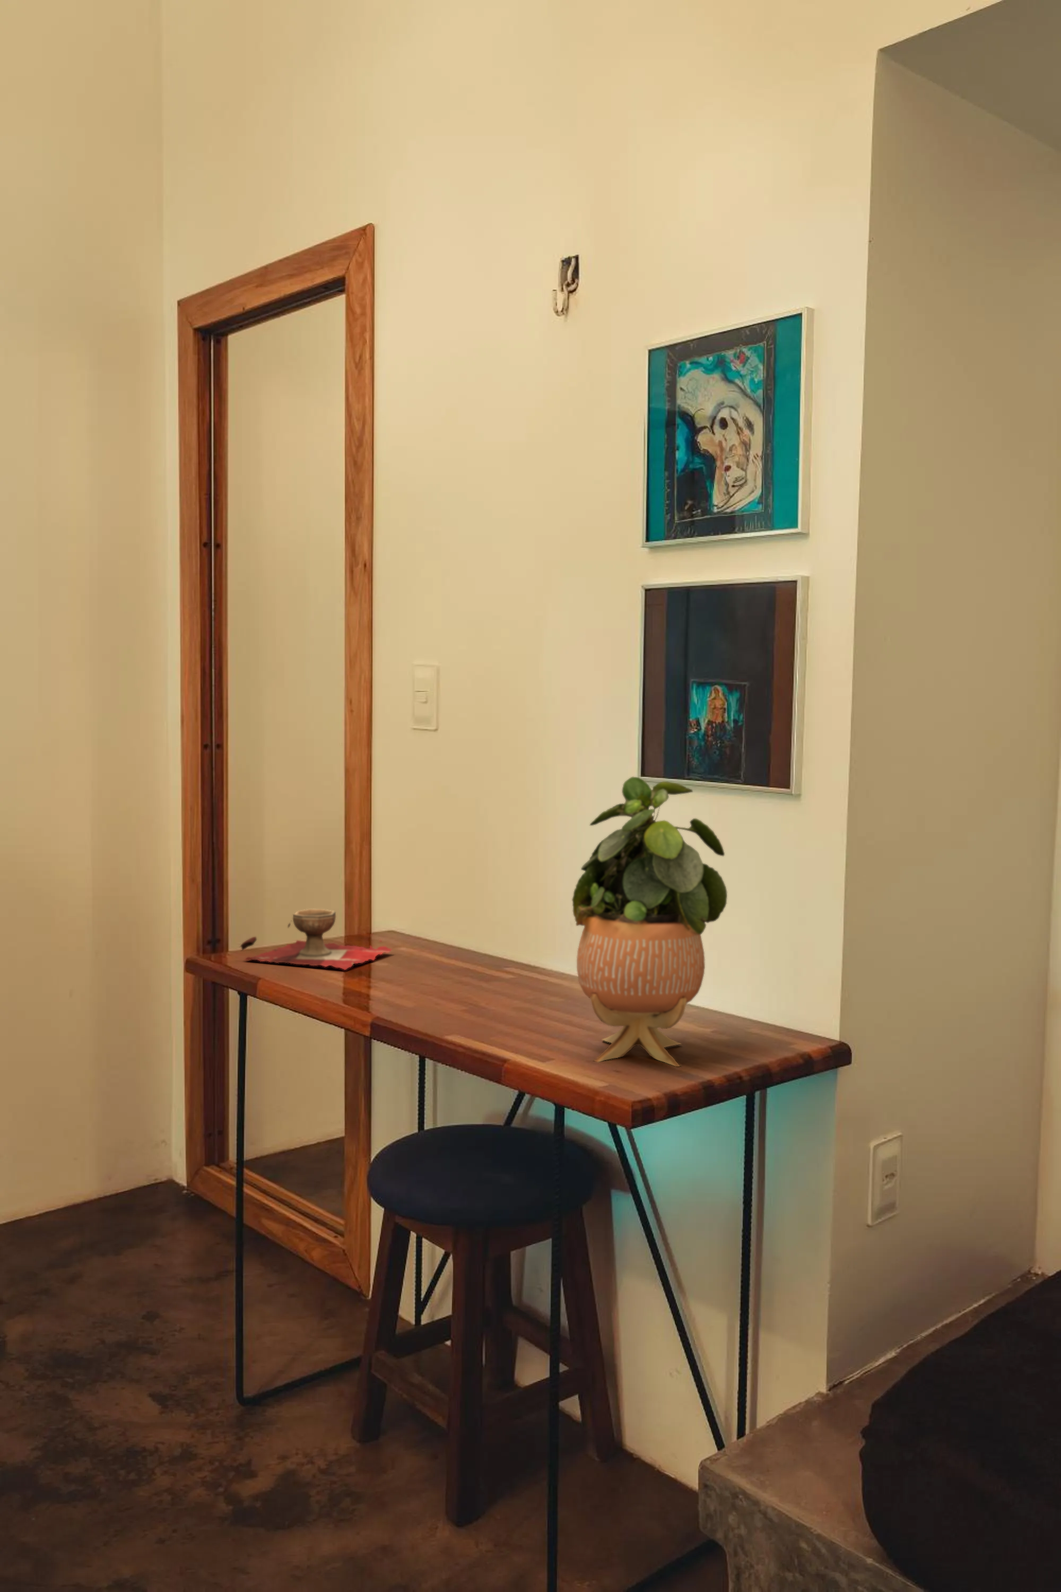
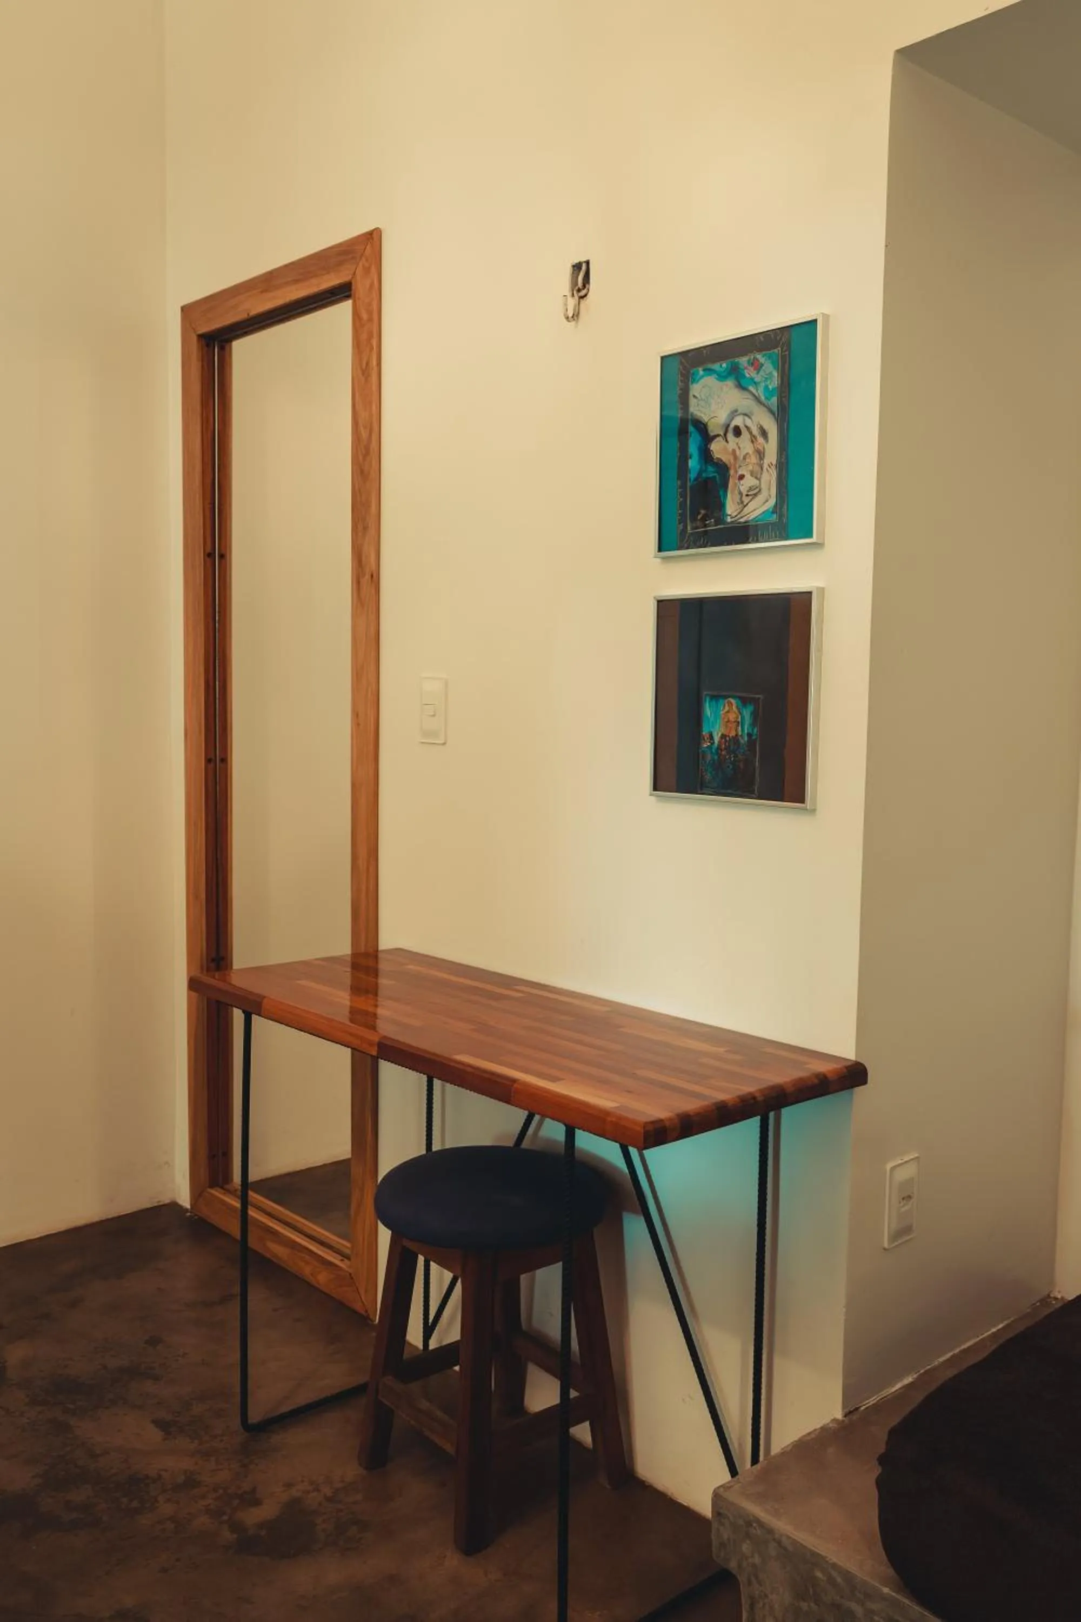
- decorative bowl [239,909,393,970]
- potted plant [571,776,728,1067]
